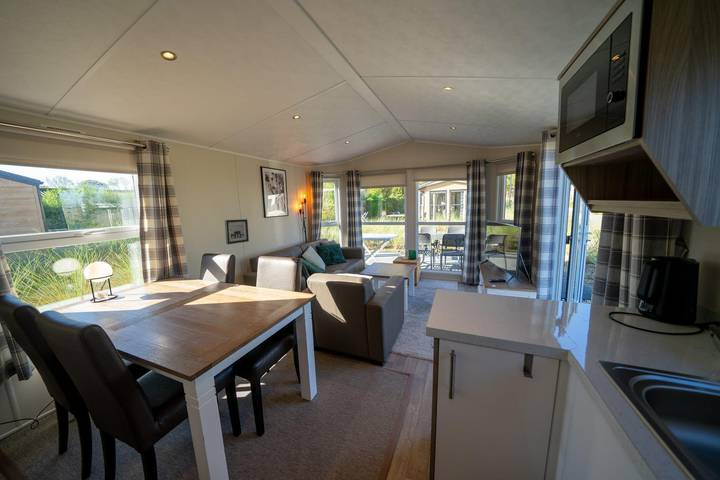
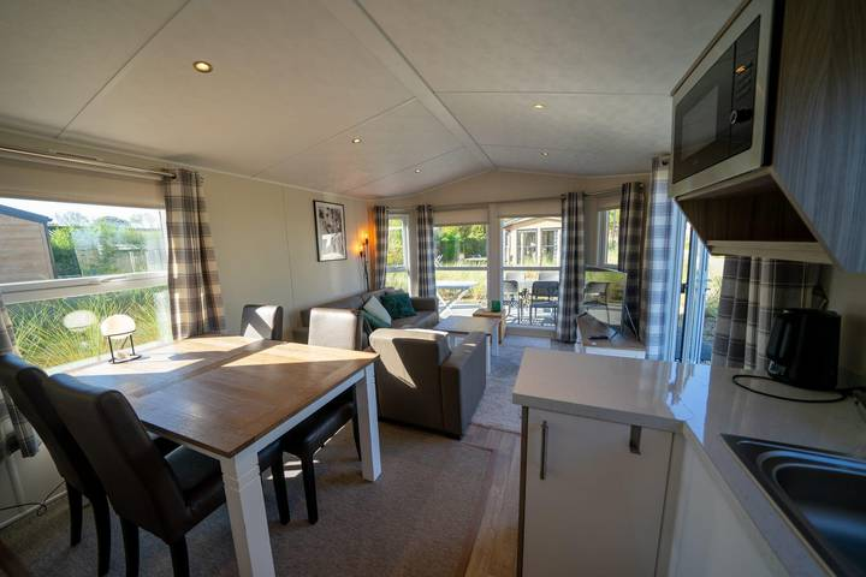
- wall art [224,218,250,245]
